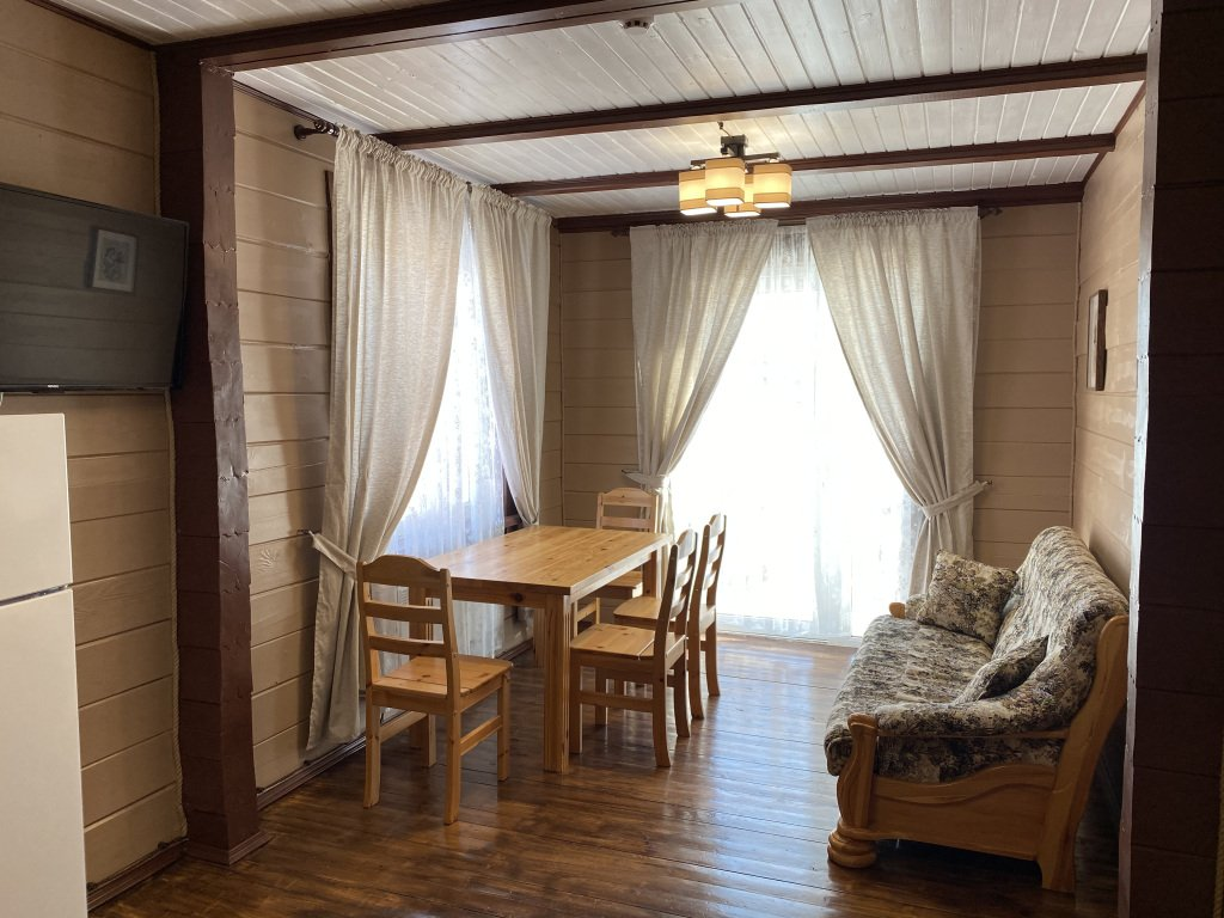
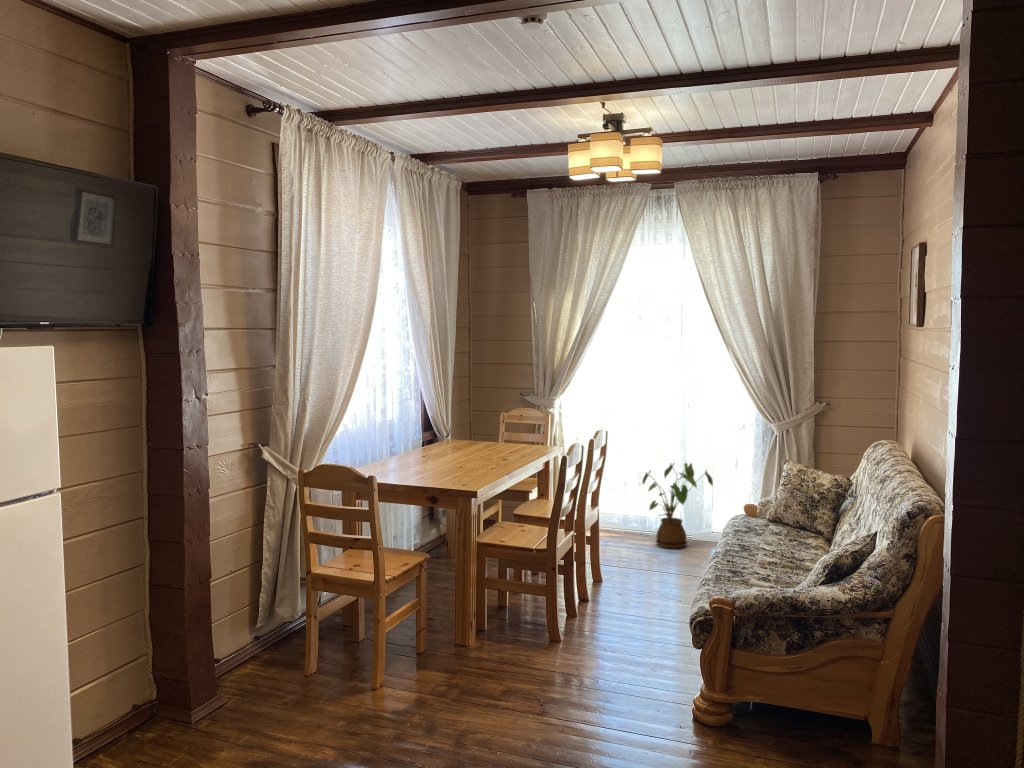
+ house plant [641,462,714,550]
